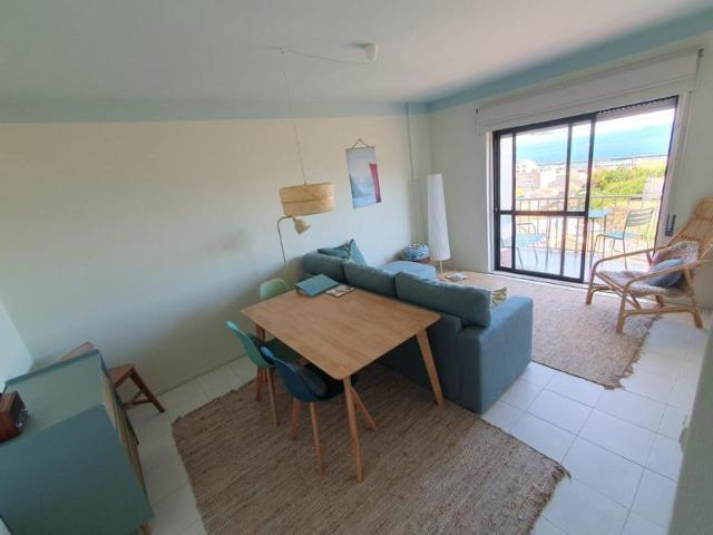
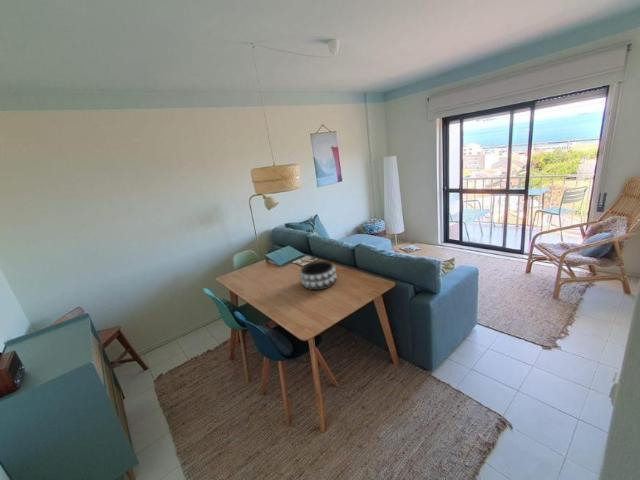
+ decorative bowl [298,260,338,291]
